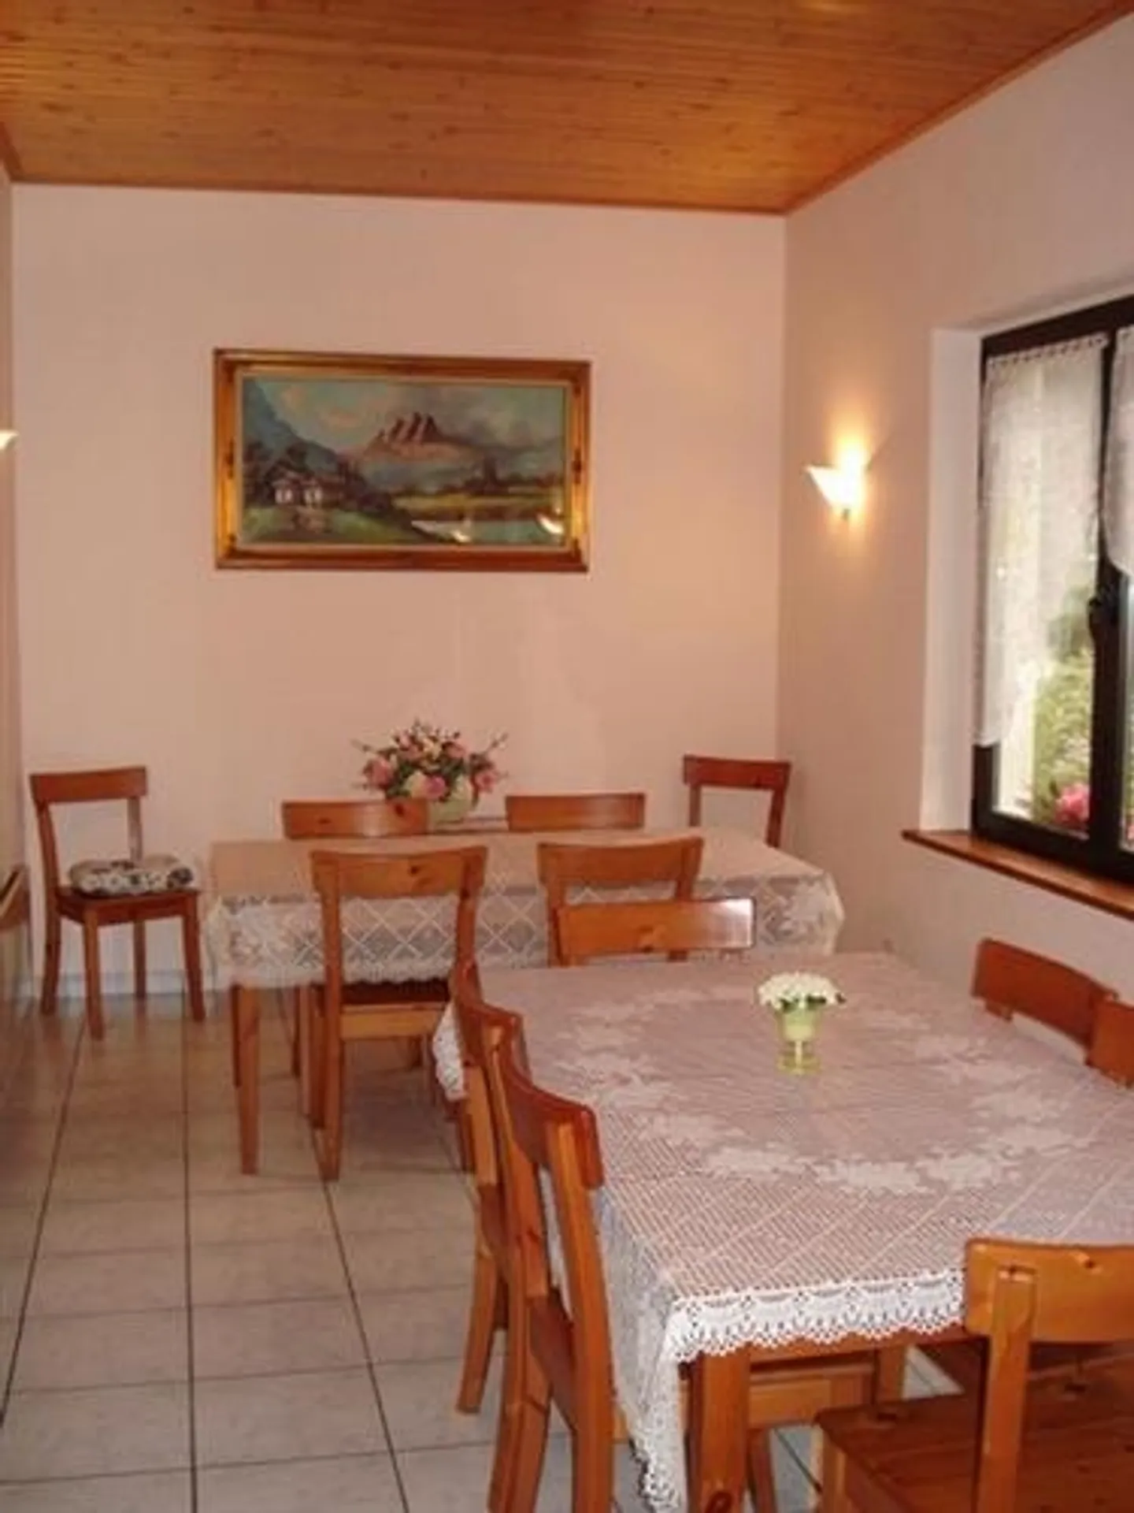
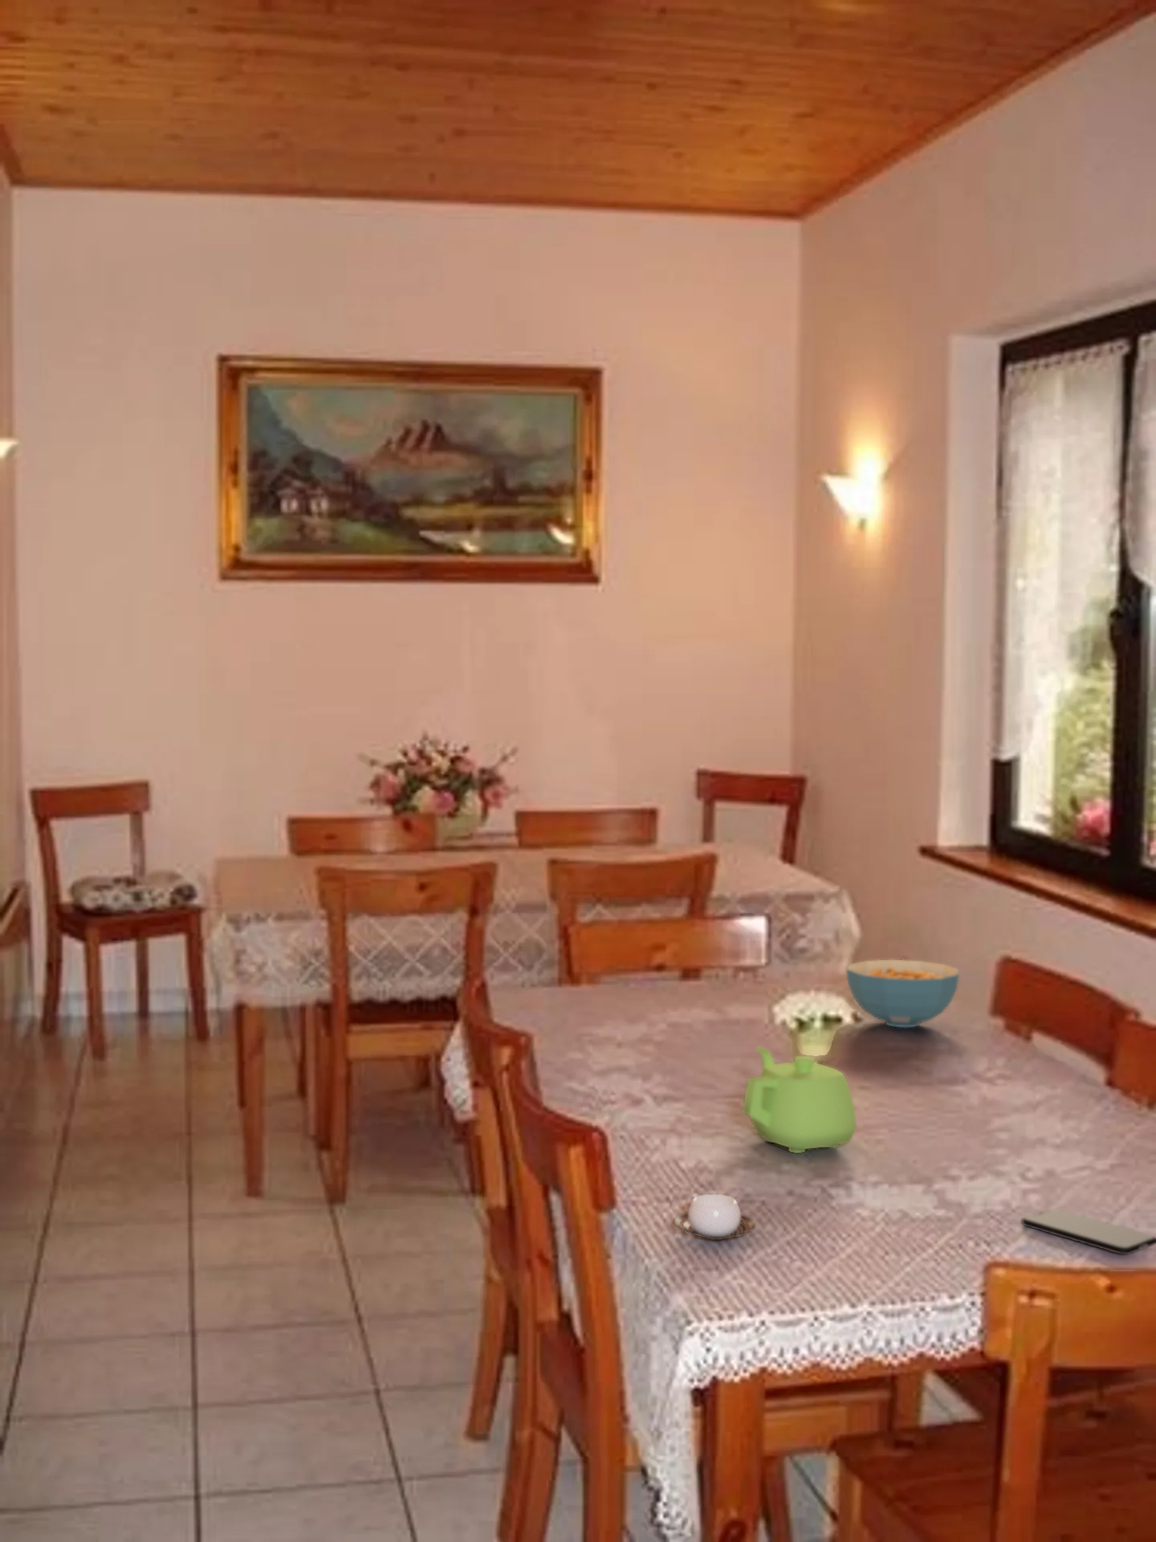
+ teapot [742,1047,856,1155]
+ cup [674,1194,756,1241]
+ smartphone [1021,1208,1156,1255]
+ cereal bowl [845,959,960,1028]
